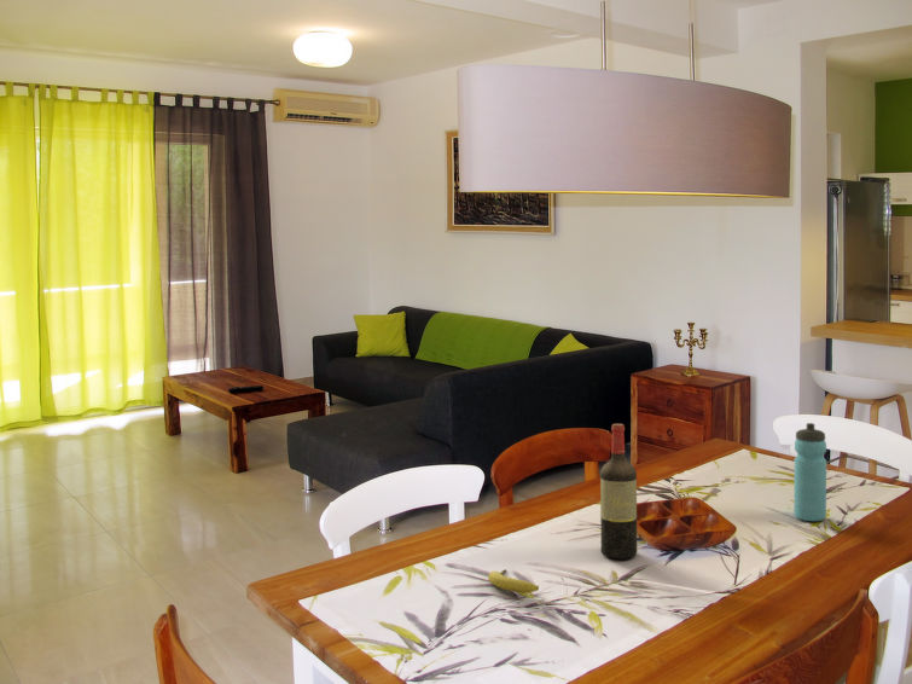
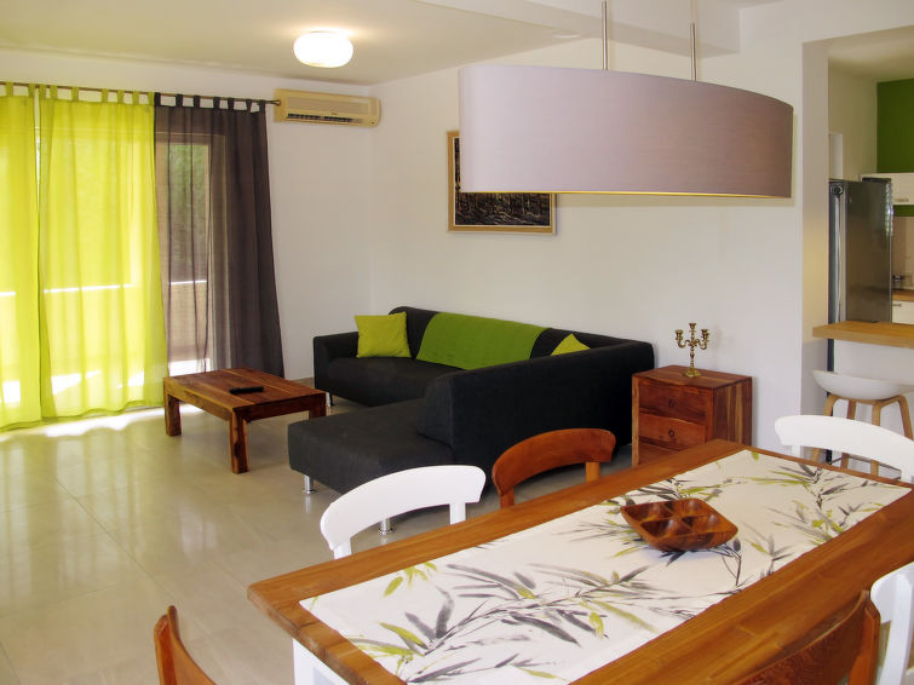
- fruit [487,568,540,595]
- water bottle [792,422,827,522]
- wine bottle [599,423,638,561]
